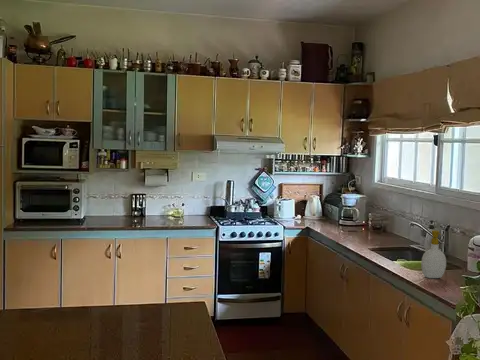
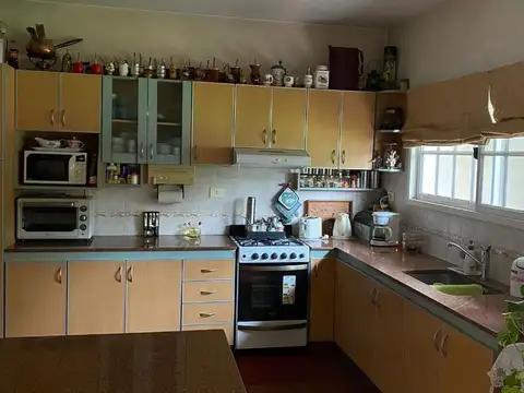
- soap bottle [420,229,447,279]
